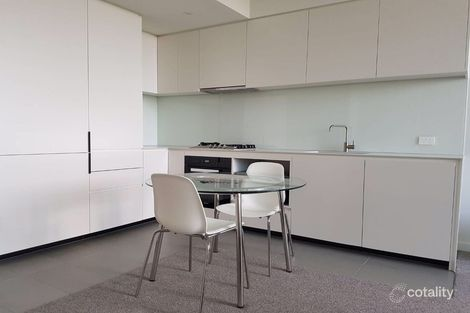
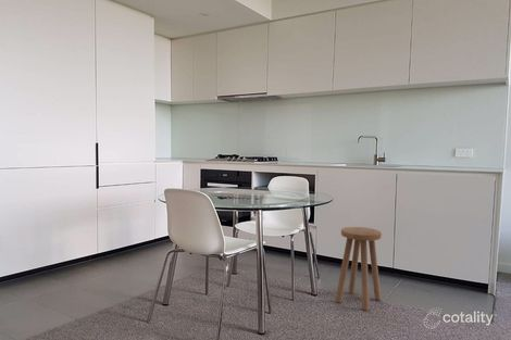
+ stool [334,226,383,312]
